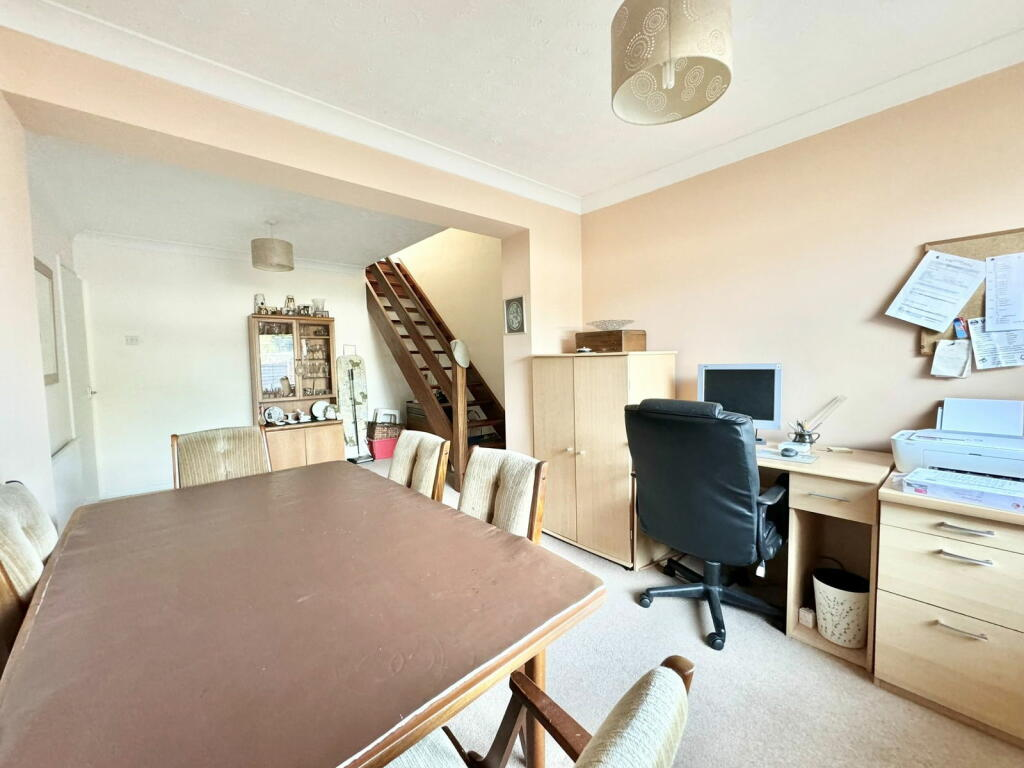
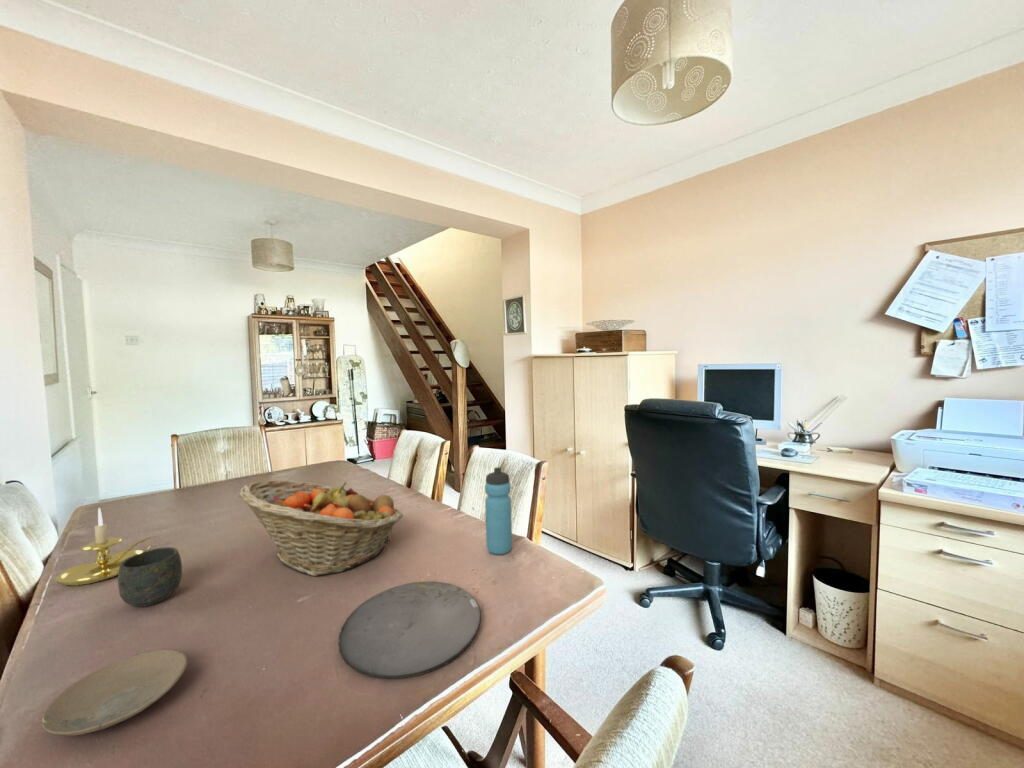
+ candle holder [54,507,158,587]
+ plate [41,648,188,736]
+ plate [338,581,482,680]
+ mug [117,546,183,608]
+ fruit basket [238,479,404,577]
+ water bottle [484,466,513,556]
